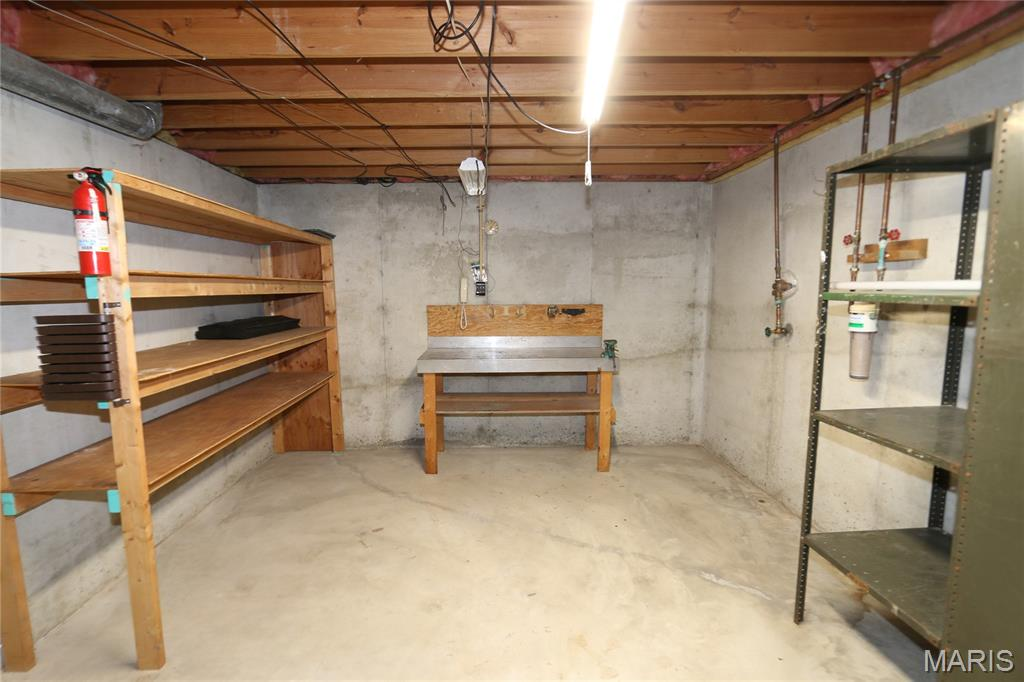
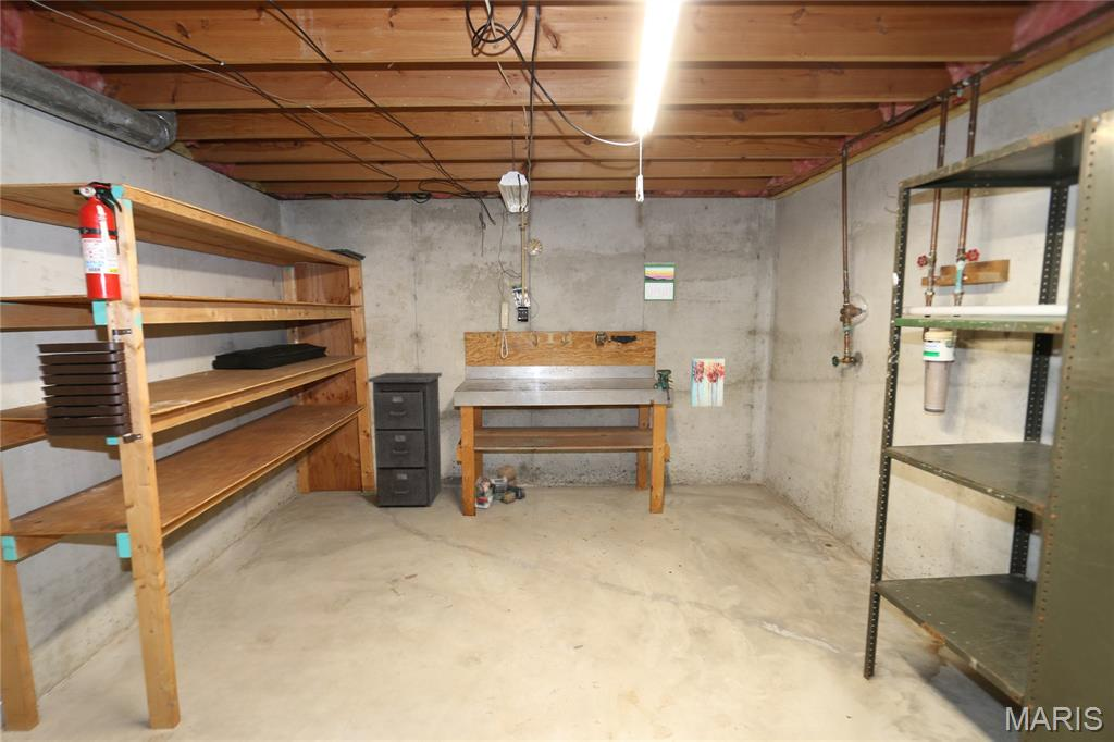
+ filing cabinet [367,372,443,508]
+ calendar [642,261,677,302]
+ cardboard box [474,463,527,509]
+ wall art [690,358,726,407]
